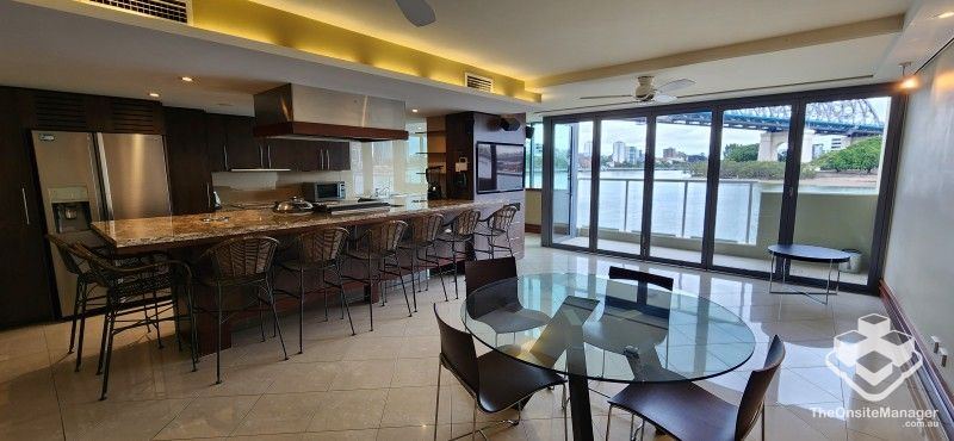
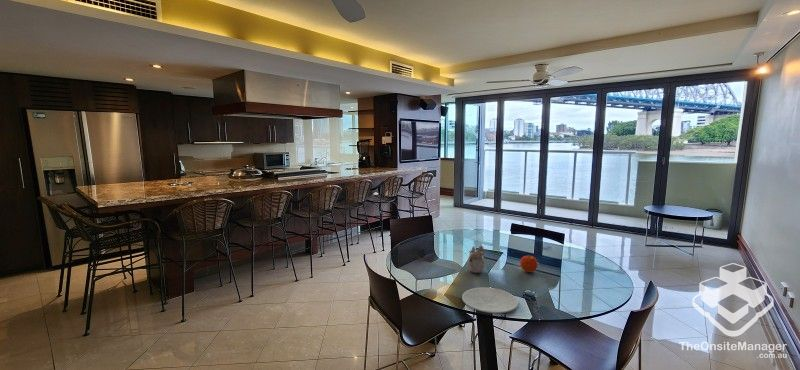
+ plate [461,286,519,314]
+ fruit [519,255,539,273]
+ teapot [466,244,486,274]
